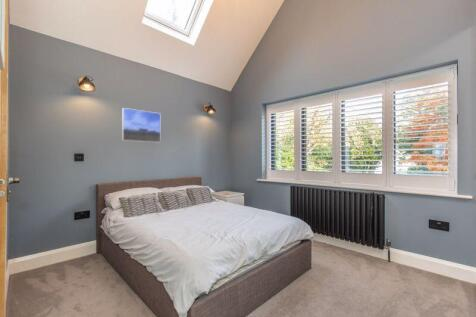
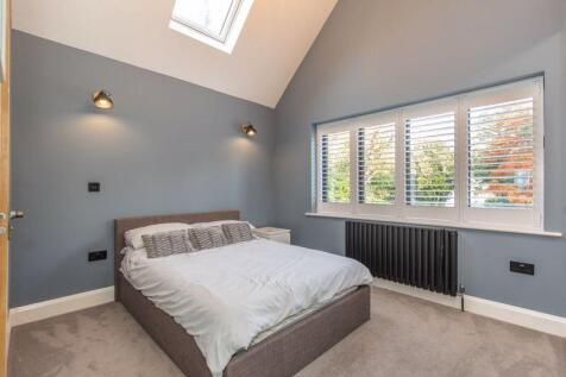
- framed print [121,107,162,143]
